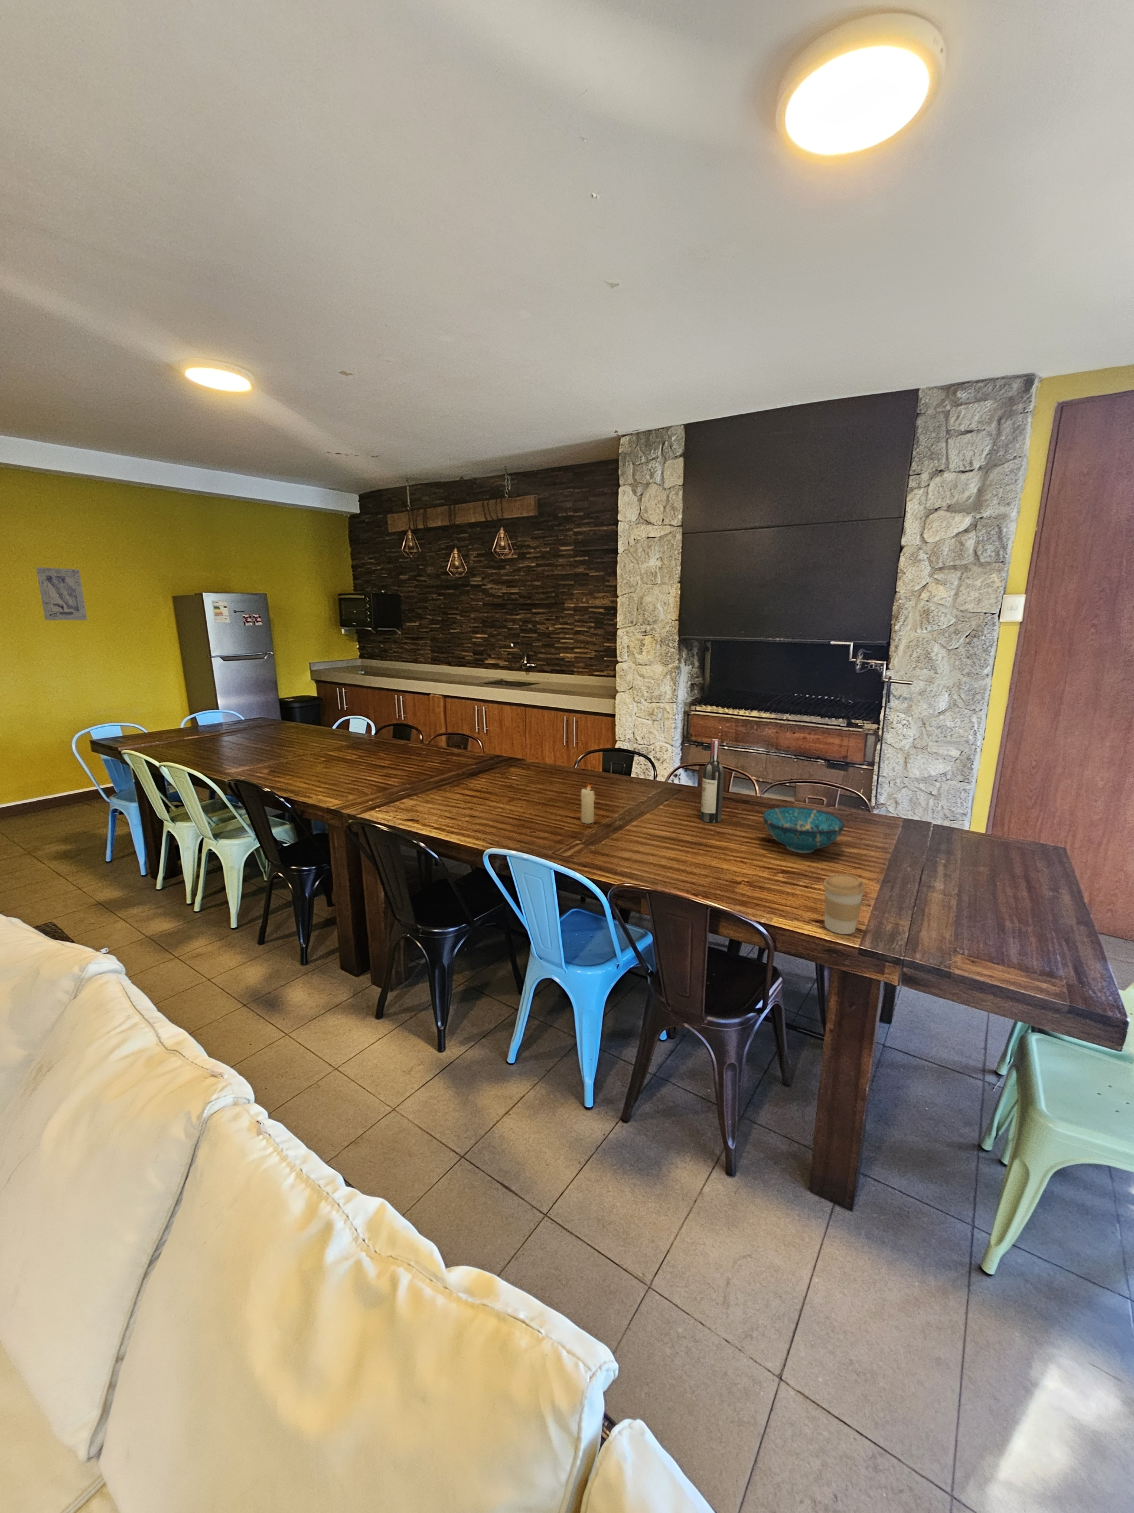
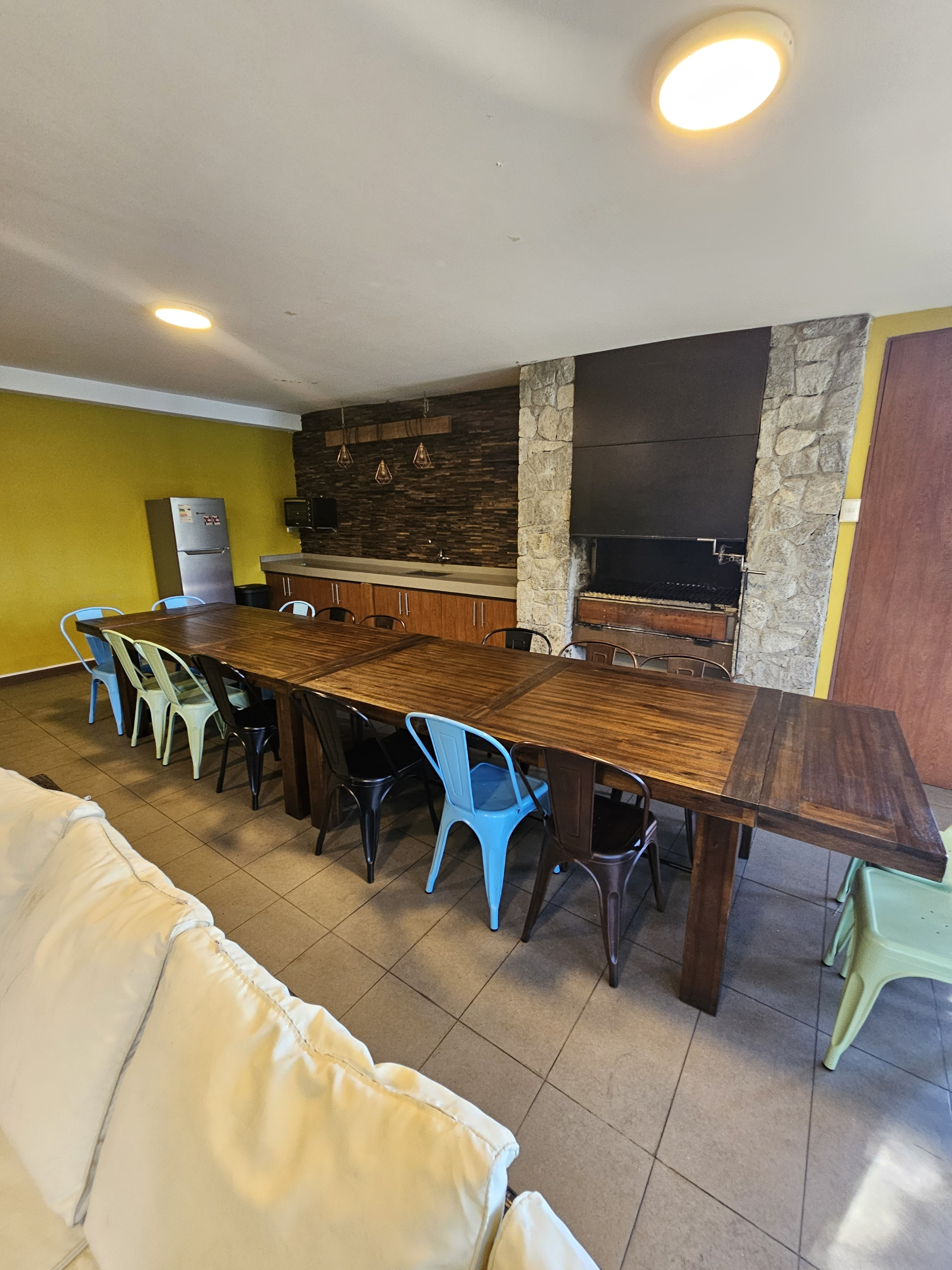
- coffee cup [823,873,866,935]
- decorative bowl [762,807,846,853]
- candle [580,783,596,824]
- wall art [36,567,88,621]
- wine bottle [700,739,724,823]
